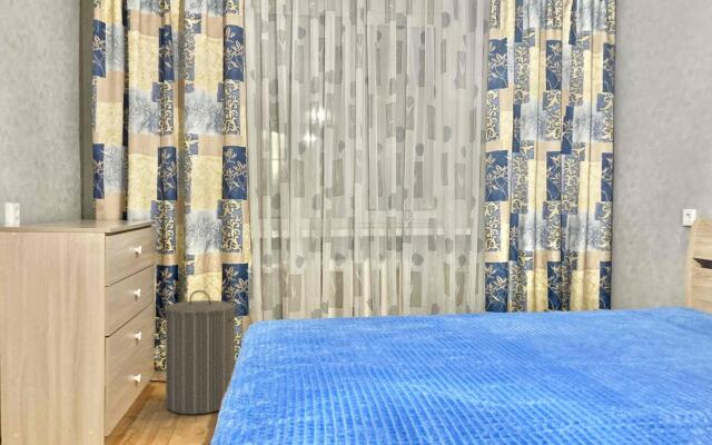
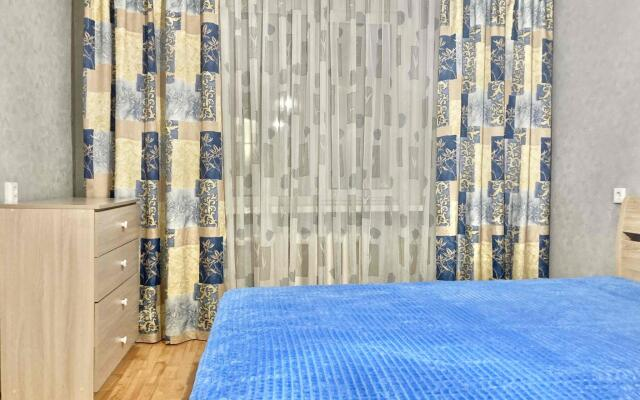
- laundry hamper [158,289,244,416]
